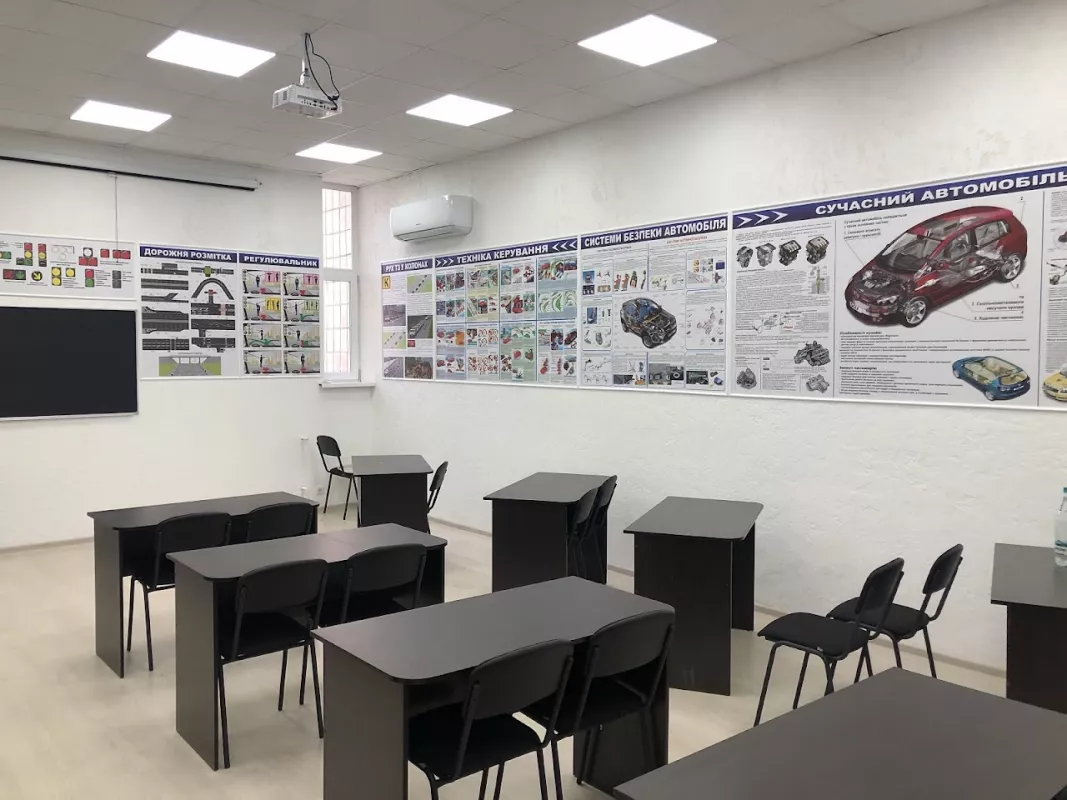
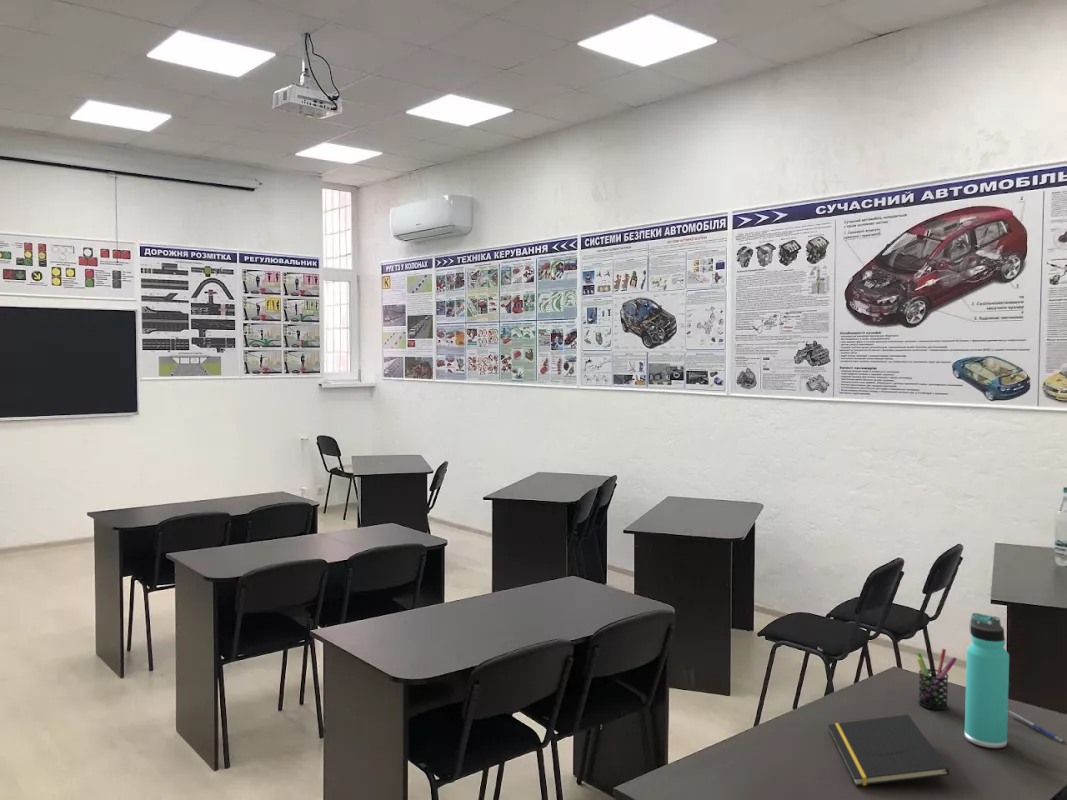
+ thermos bottle [964,612,1010,749]
+ pen holder [916,648,958,711]
+ notepad [827,714,950,787]
+ pen [1008,709,1066,744]
